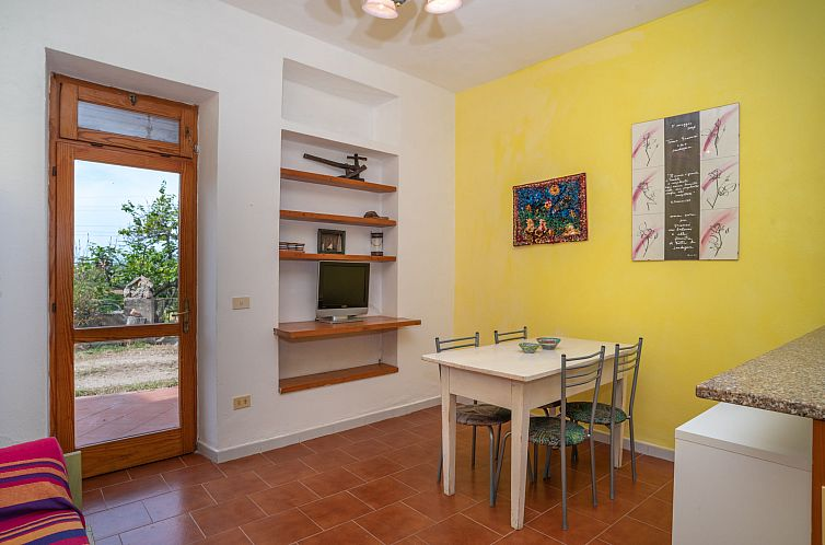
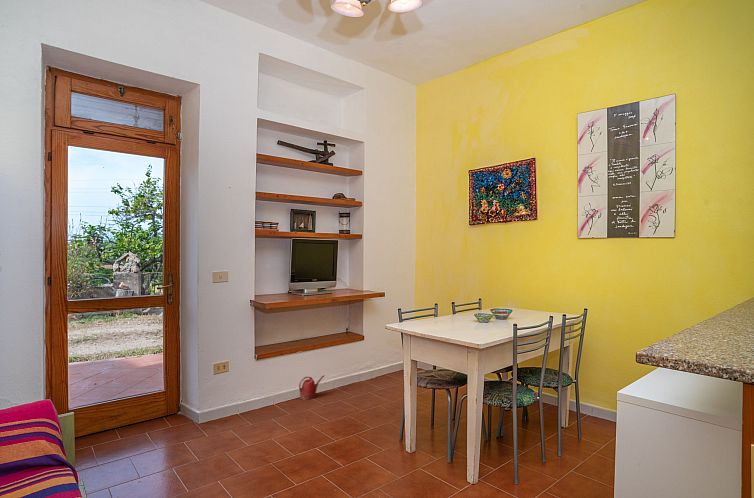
+ watering can [298,374,325,401]
